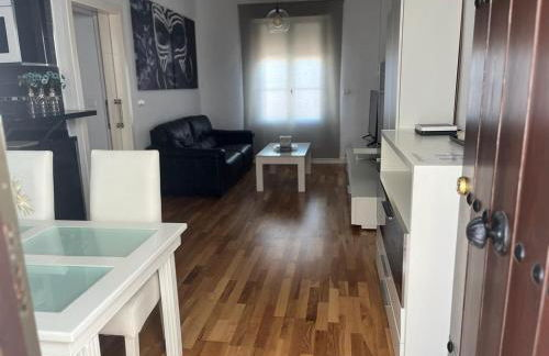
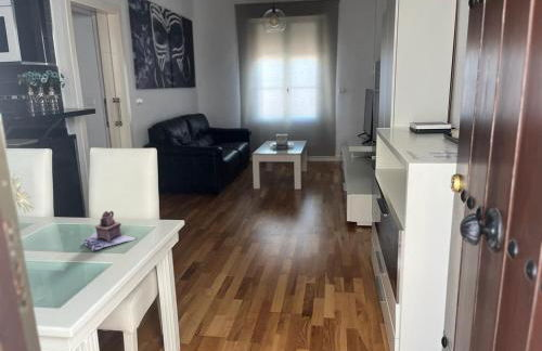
+ teapot [83,210,137,252]
